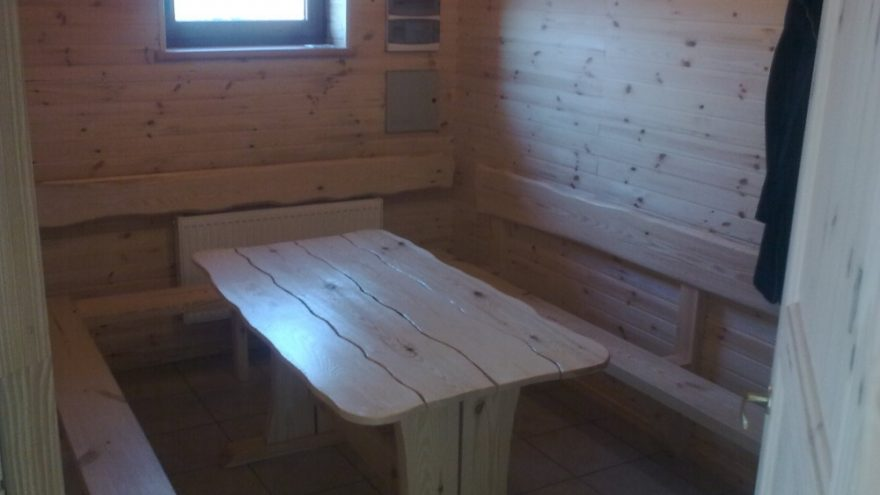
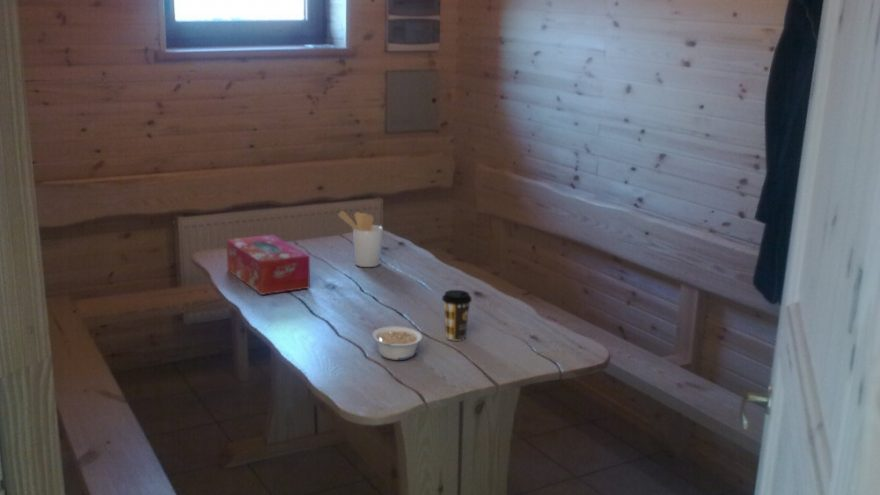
+ legume [371,325,423,361]
+ tissue box [226,234,311,296]
+ coffee cup [441,289,473,342]
+ utensil holder [337,210,384,268]
